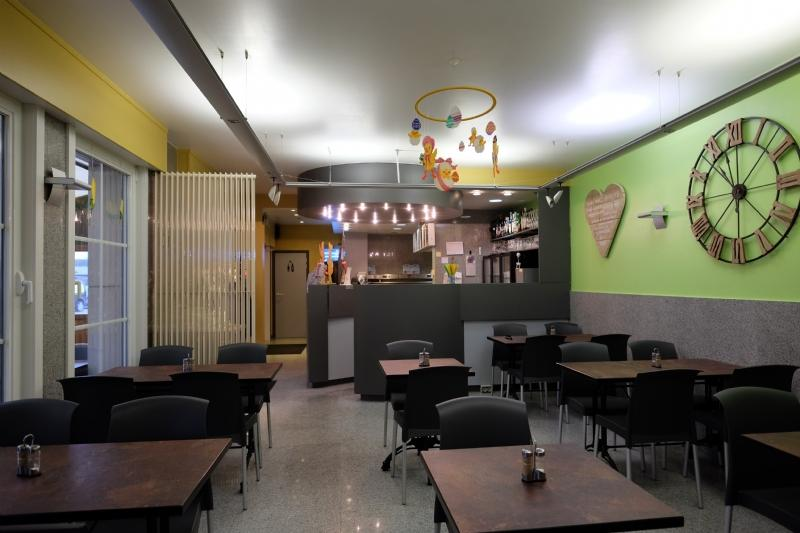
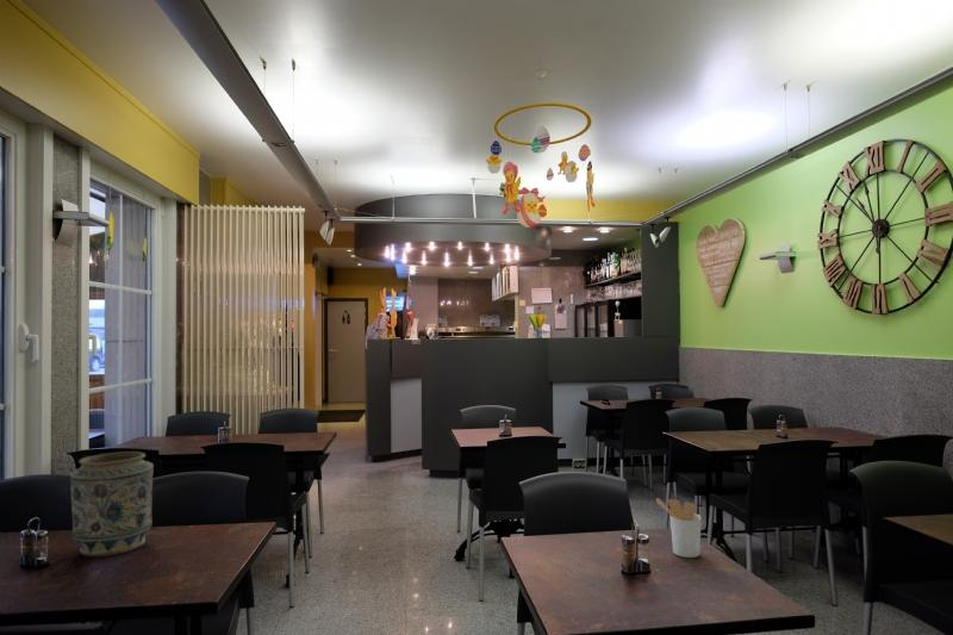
+ vase [69,450,155,558]
+ utensil holder [655,497,703,559]
